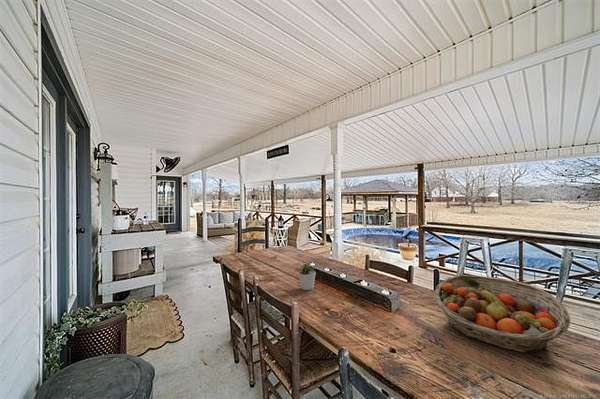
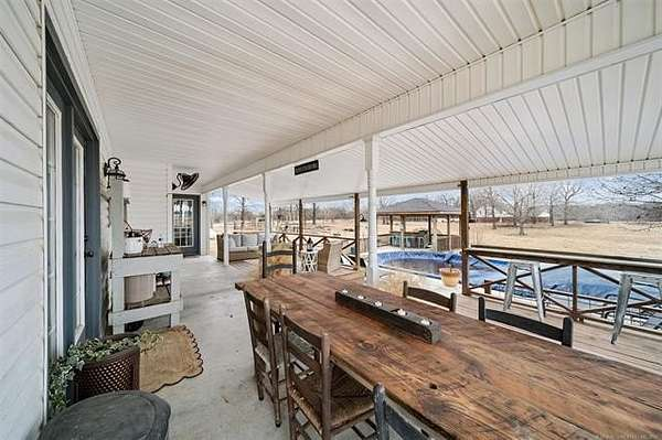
- fruit basket [433,274,571,354]
- potted plant [297,262,317,291]
